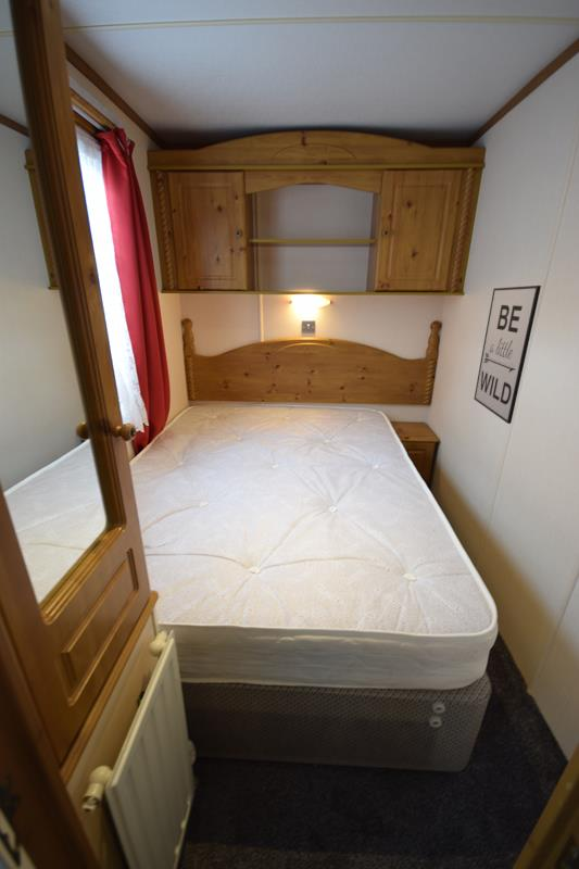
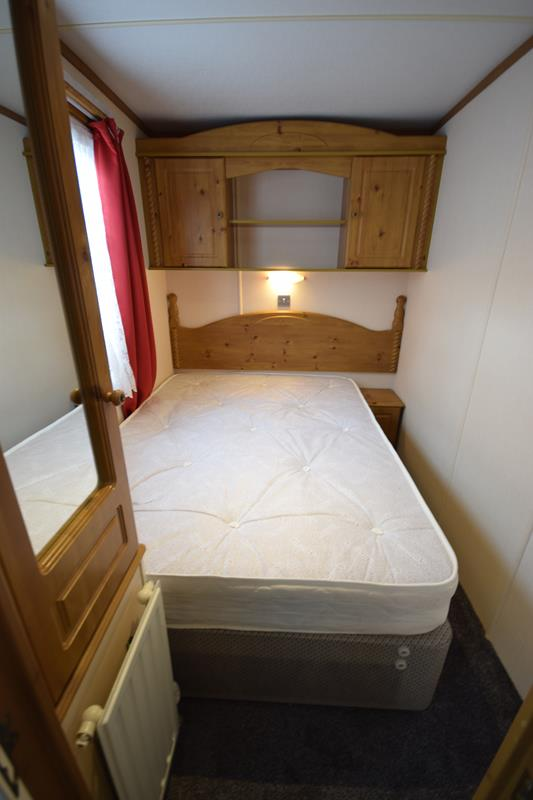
- wall art [473,285,542,425]
